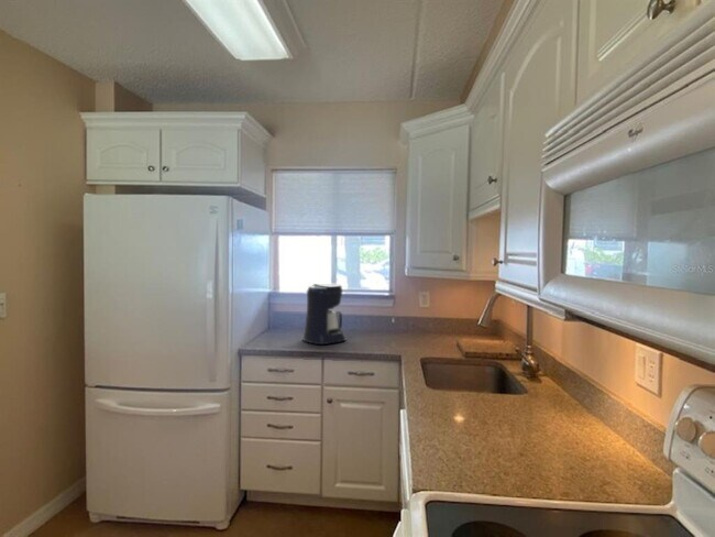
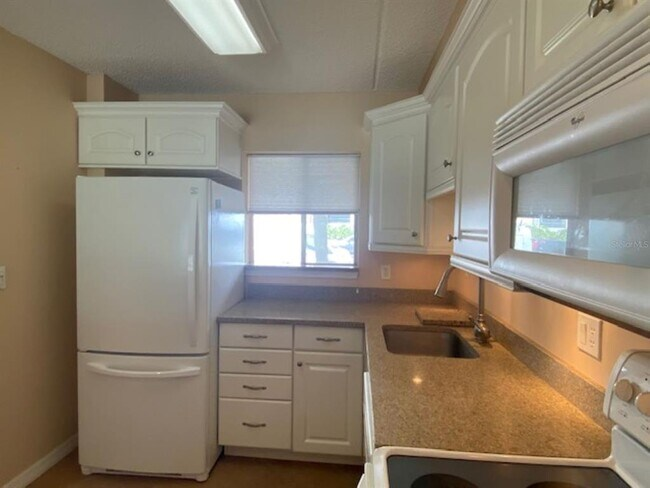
- coffee maker [301,283,348,346]
